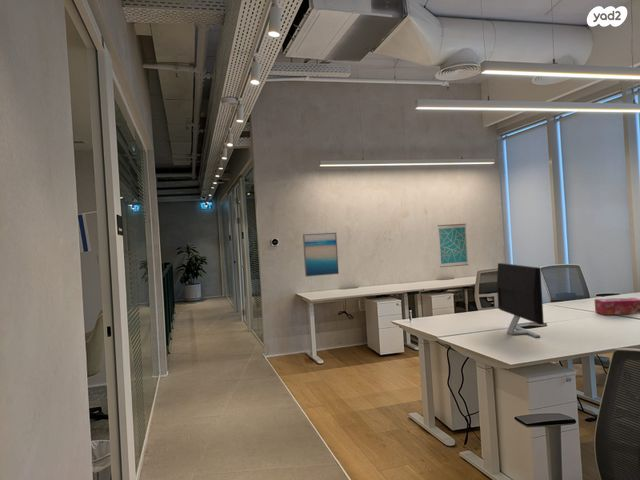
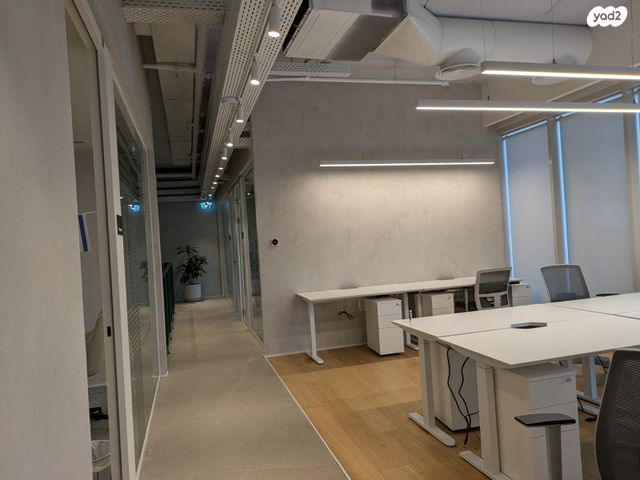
- wall art [437,223,469,268]
- monitor [496,262,545,338]
- wall art [302,232,340,278]
- tissue box [594,297,640,316]
